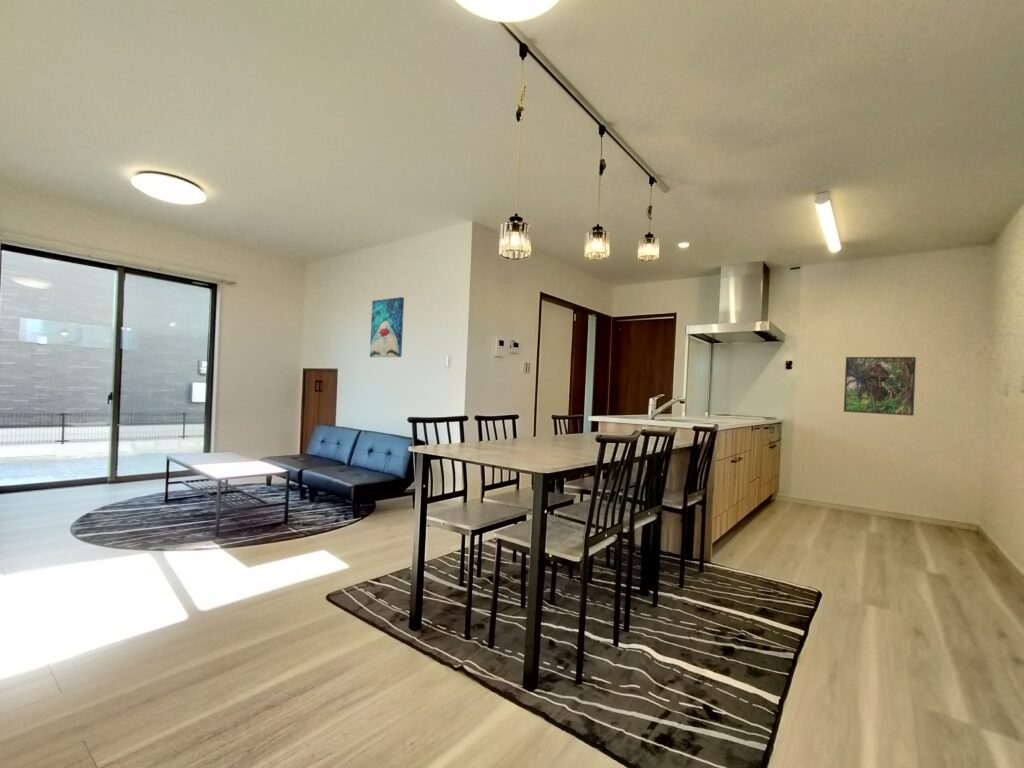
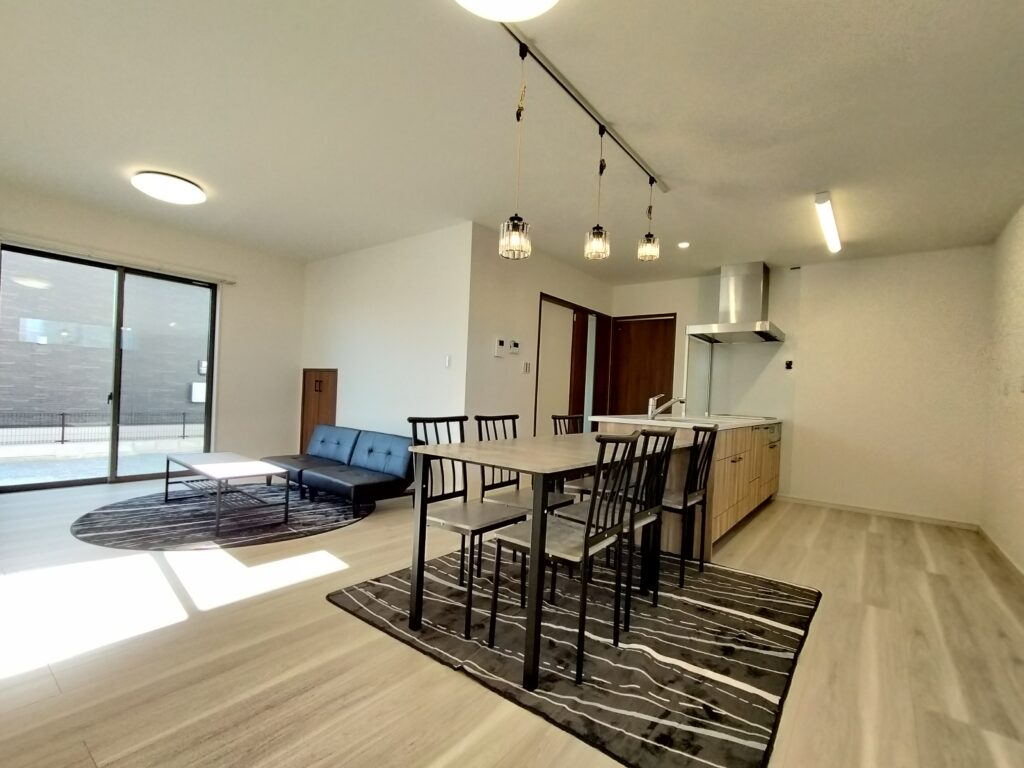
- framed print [843,356,917,417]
- wall art [369,296,405,358]
